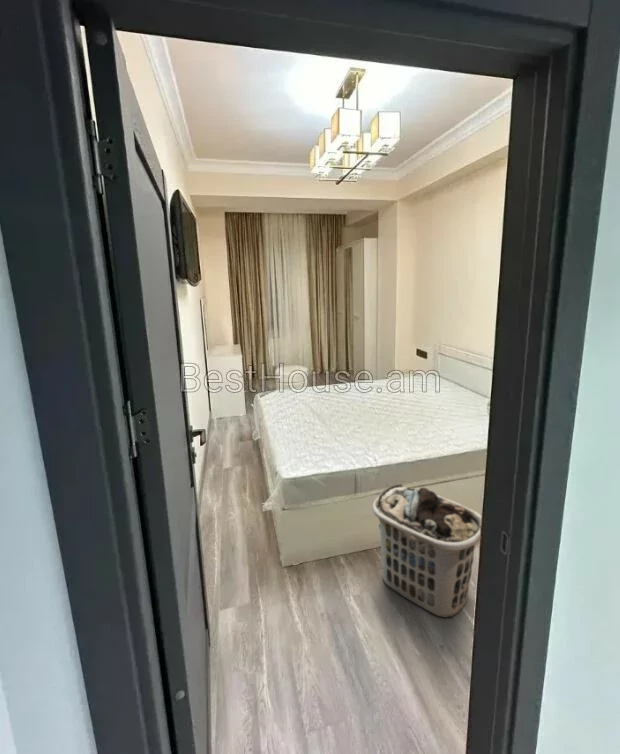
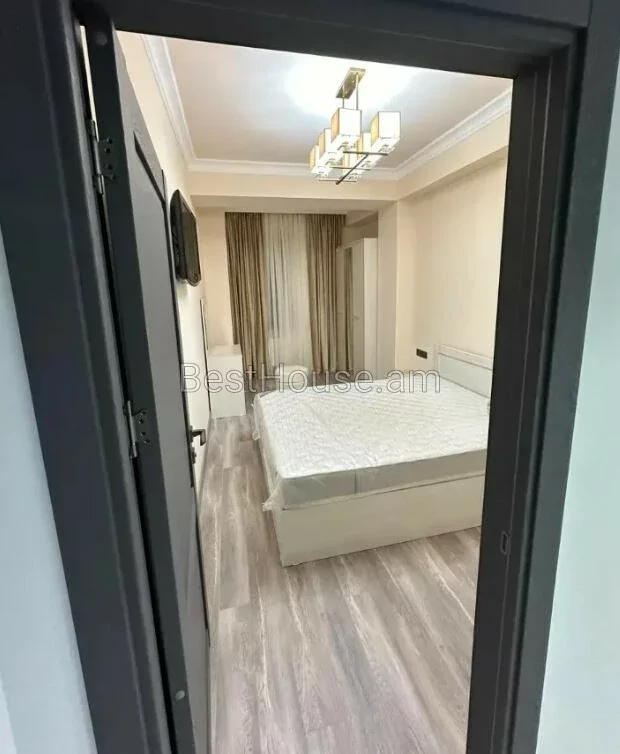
- clothes hamper [371,483,482,619]
